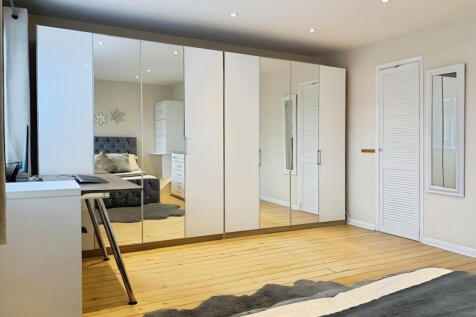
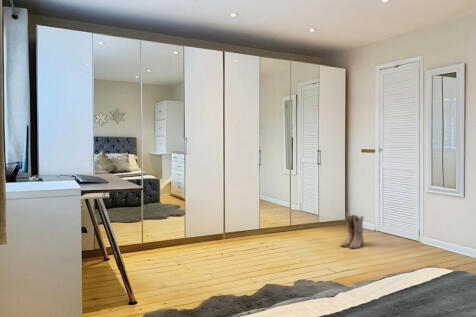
+ boots [340,214,365,250]
